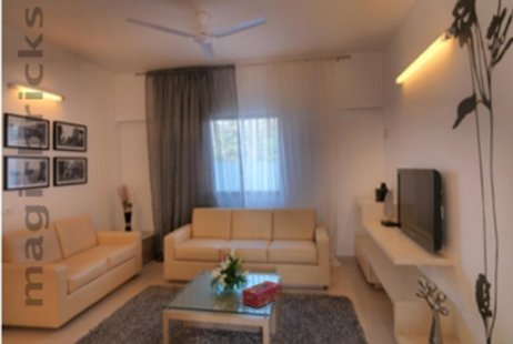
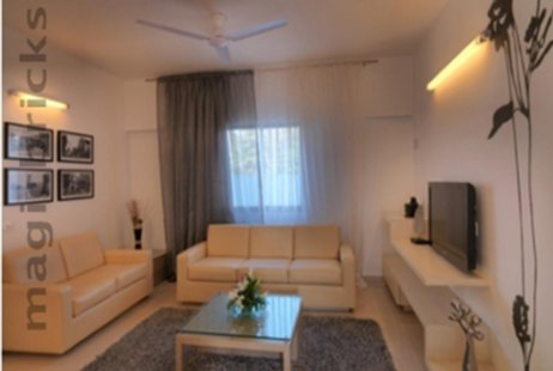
- tissue box [241,280,283,310]
